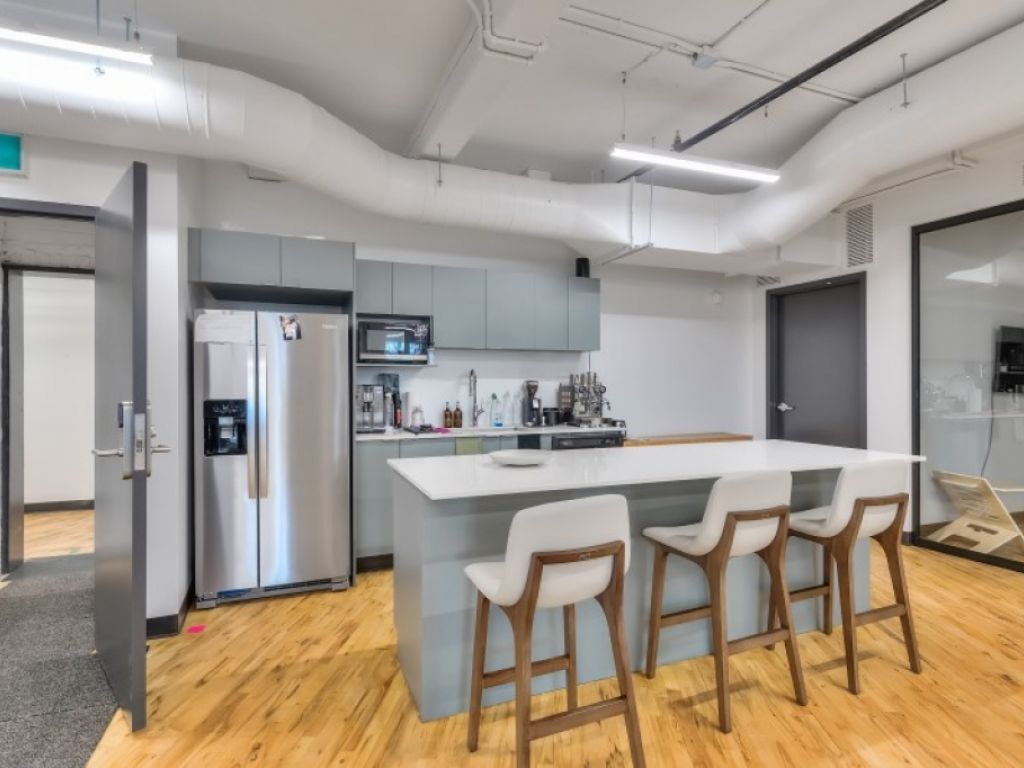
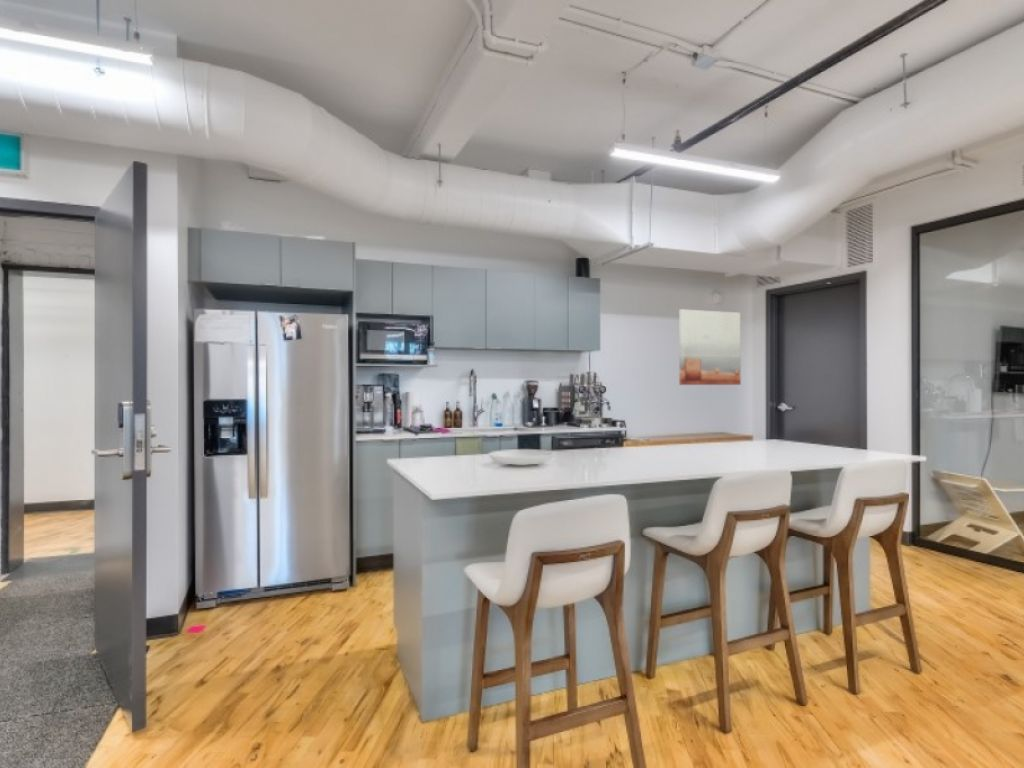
+ wall art [678,308,742,386]
